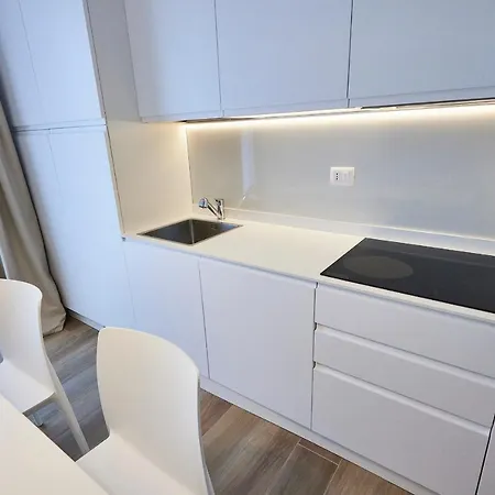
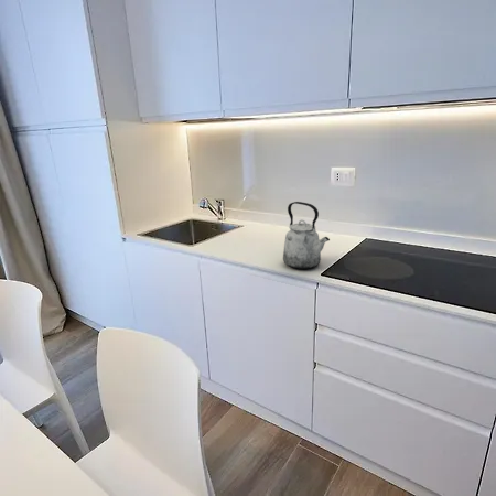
+ kettle [282,201,331,270]
